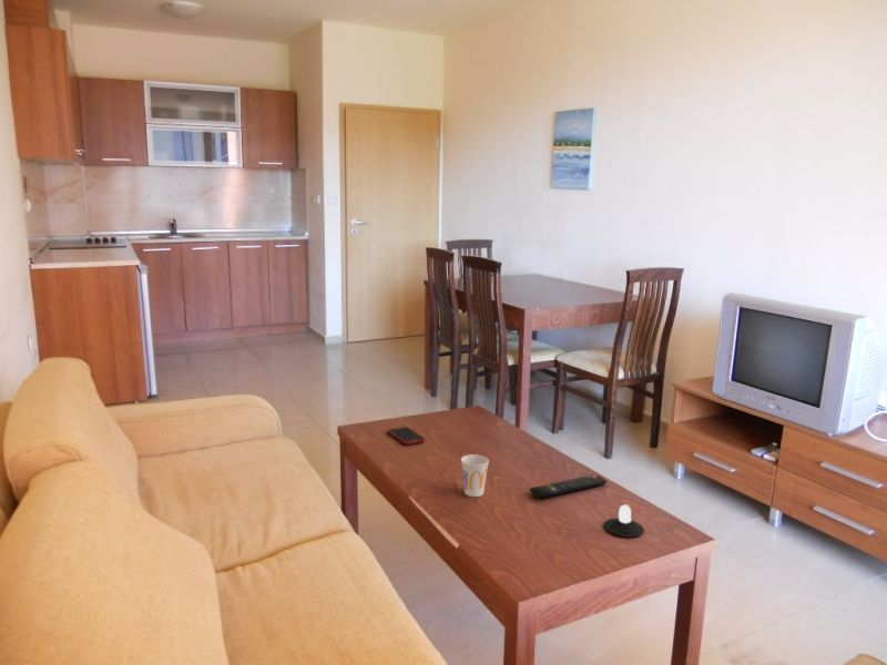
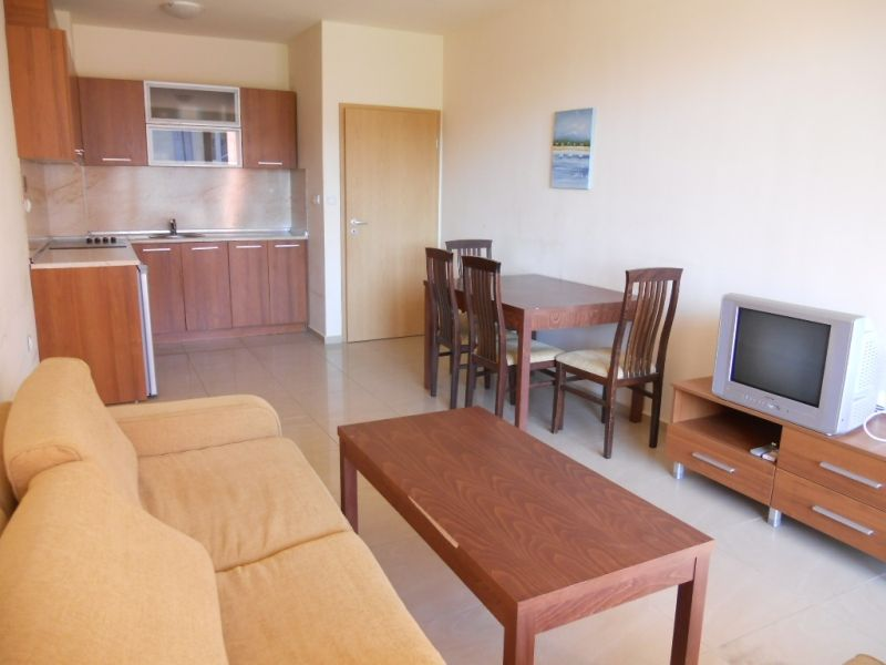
- candle [603,504,645,539]
- cup [460,453,490,498]
- cell phone [387,426,427,446]
- remote control [529,473,608,499]
